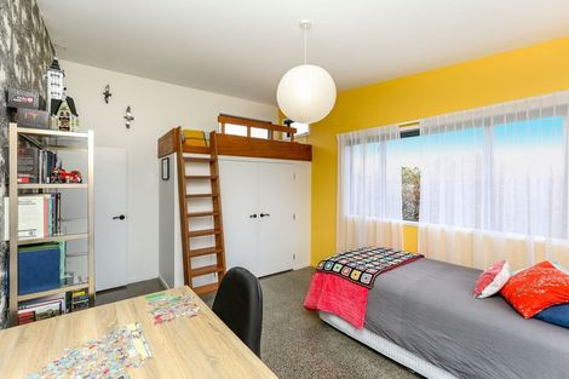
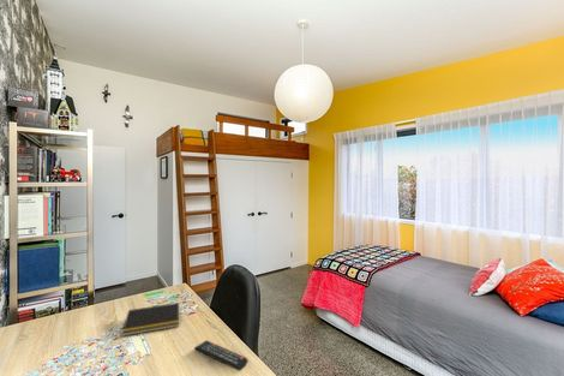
+ remote control [193,340,248,371]
+ notepad [120,302,180,338]
